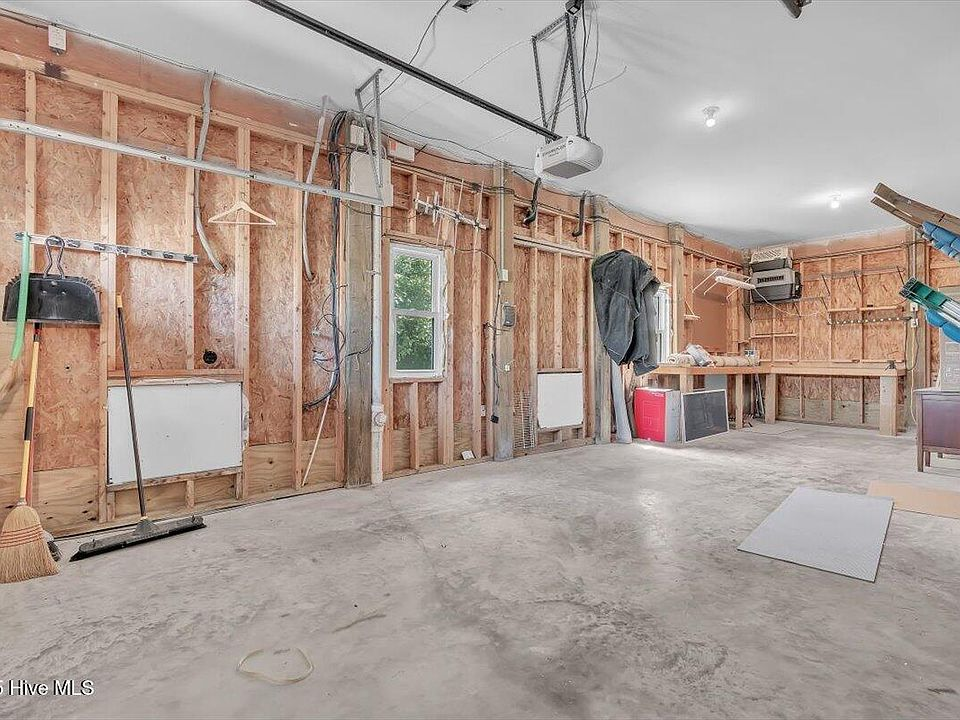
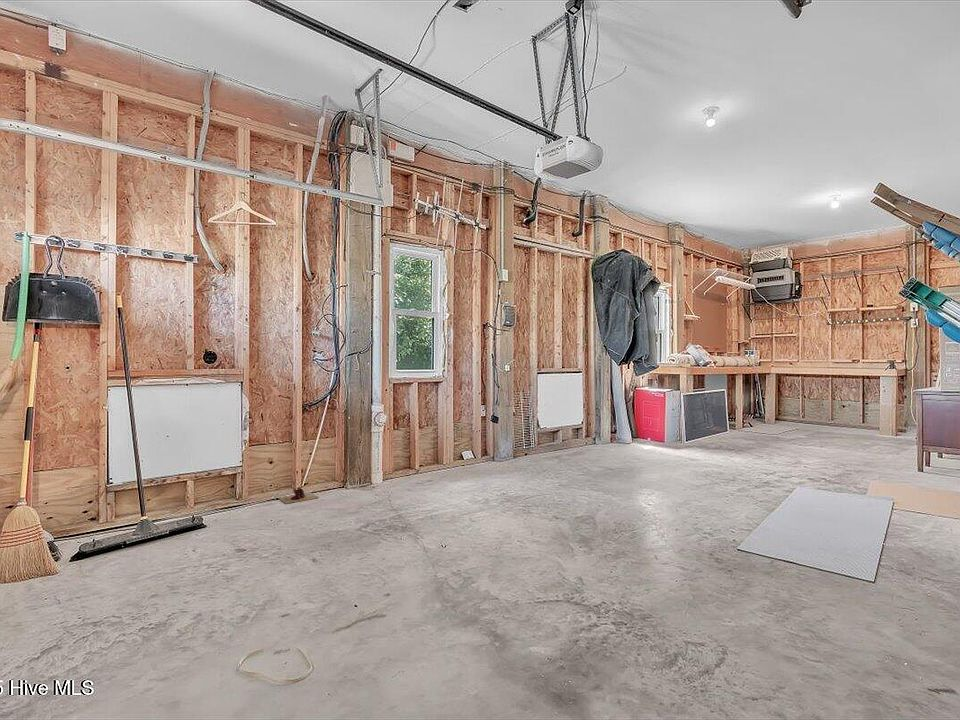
+ slippers [277,486,320,505]
